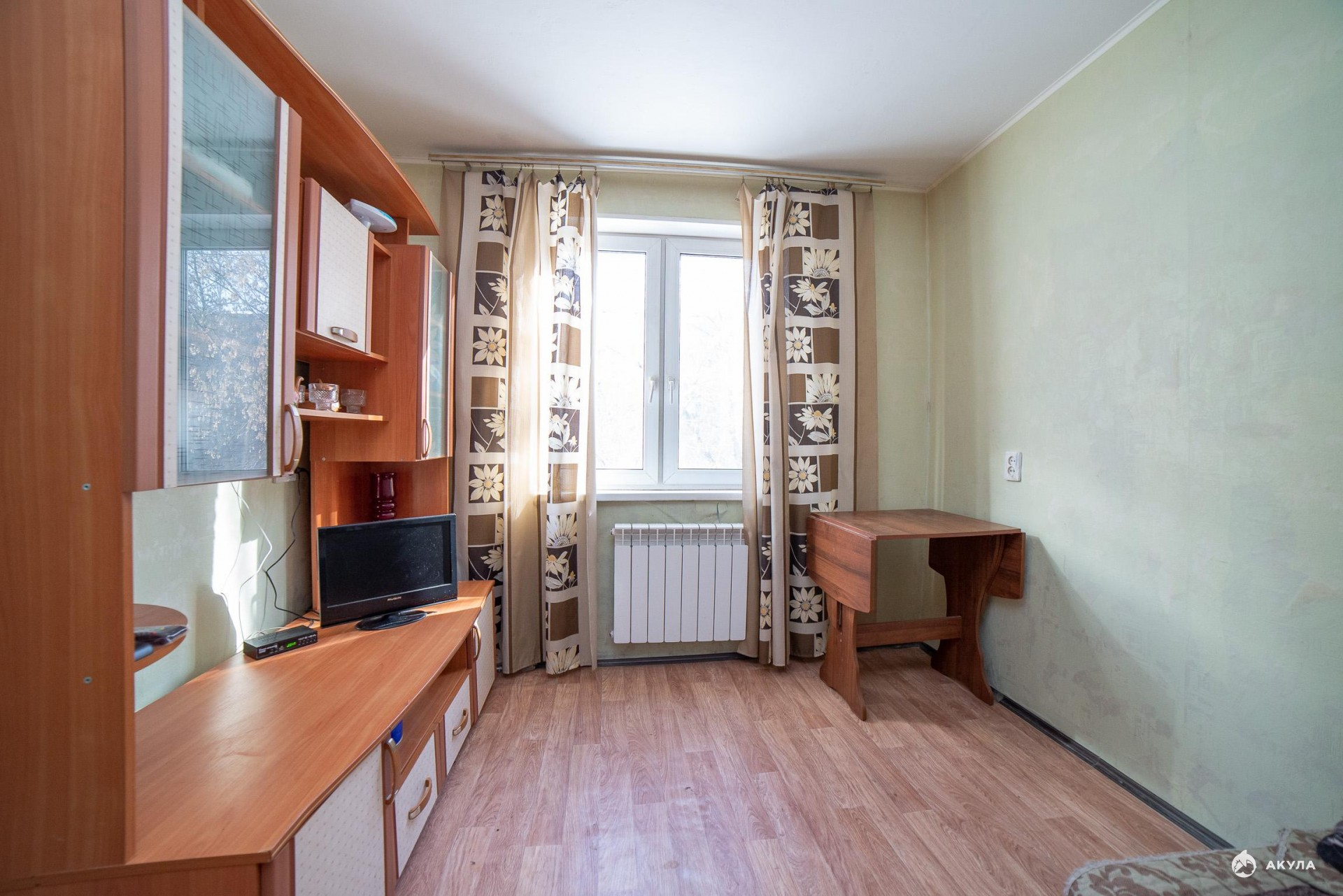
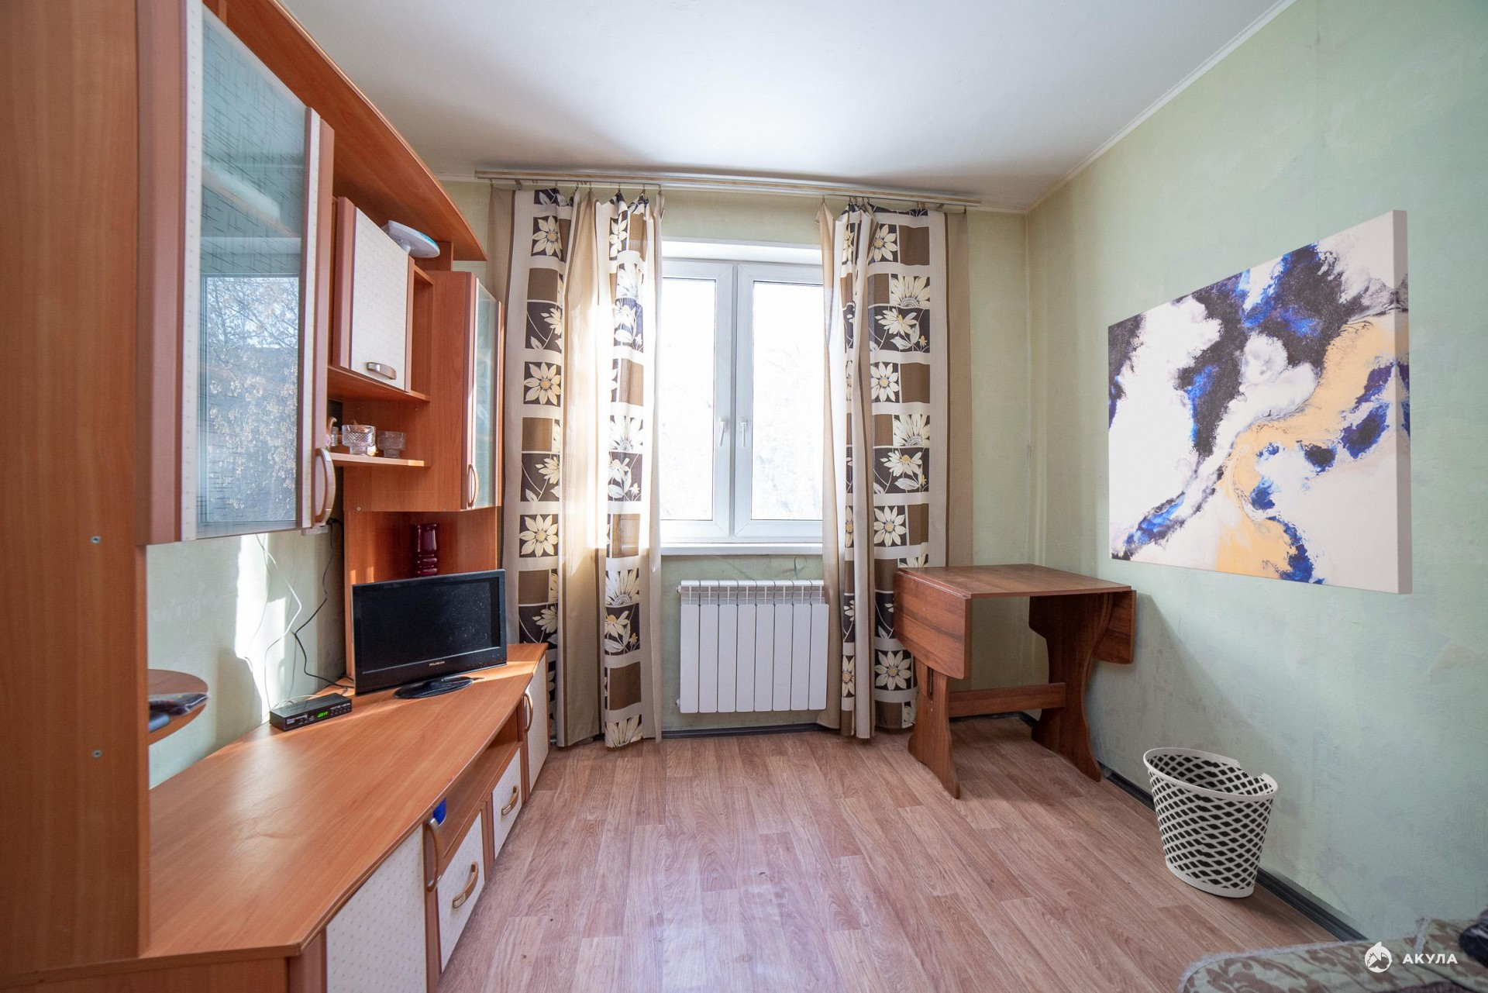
+ wall art [1108,209,1414,595]
+ wastebasket [1142,747,1280,899]
